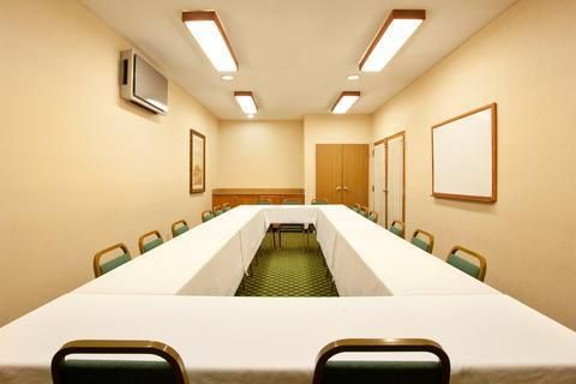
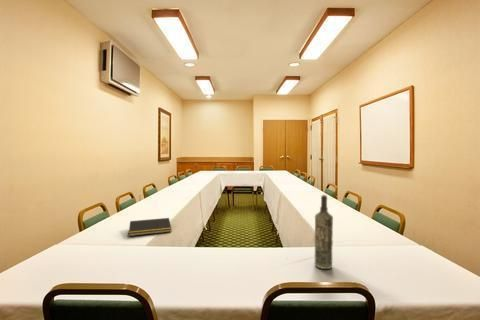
+ notepad [128,217,173,237]
+ bottle [314,194,334,270]
